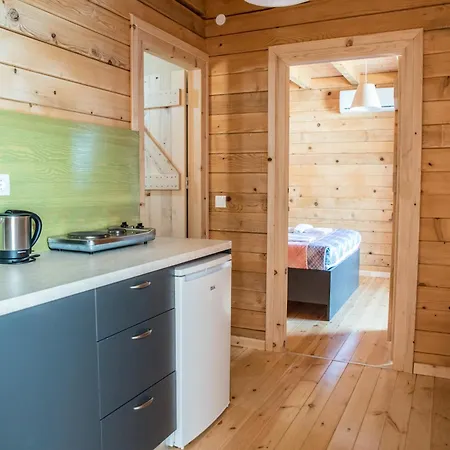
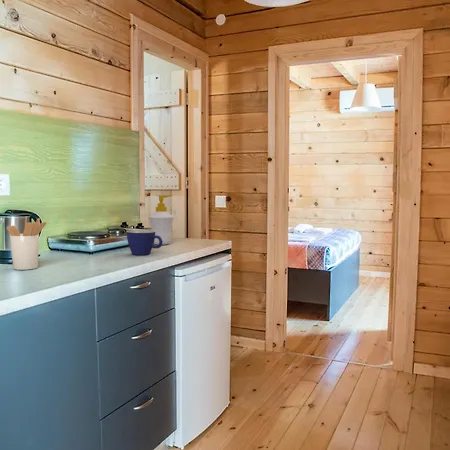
+ utensil holder [6,217,48,271]
+ soap bottle [148,194,175,246]
+ cup [126,229,163,256]
